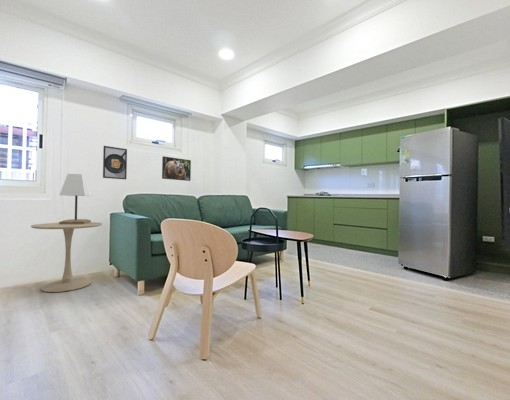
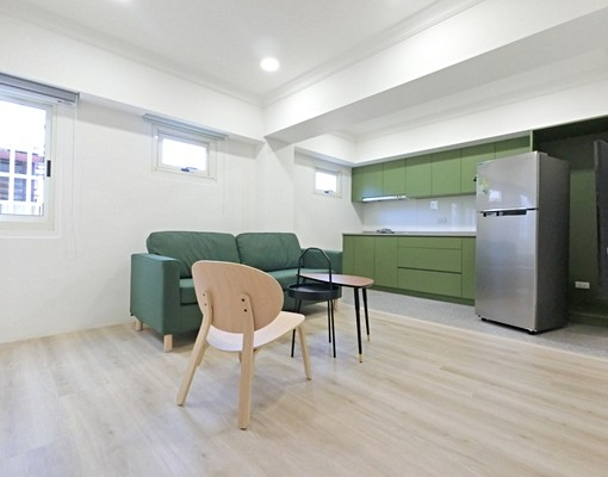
- lamp [58,173,92,224]
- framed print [102,145,128,180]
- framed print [161,155,192,182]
- side table [30,221,103,293]
